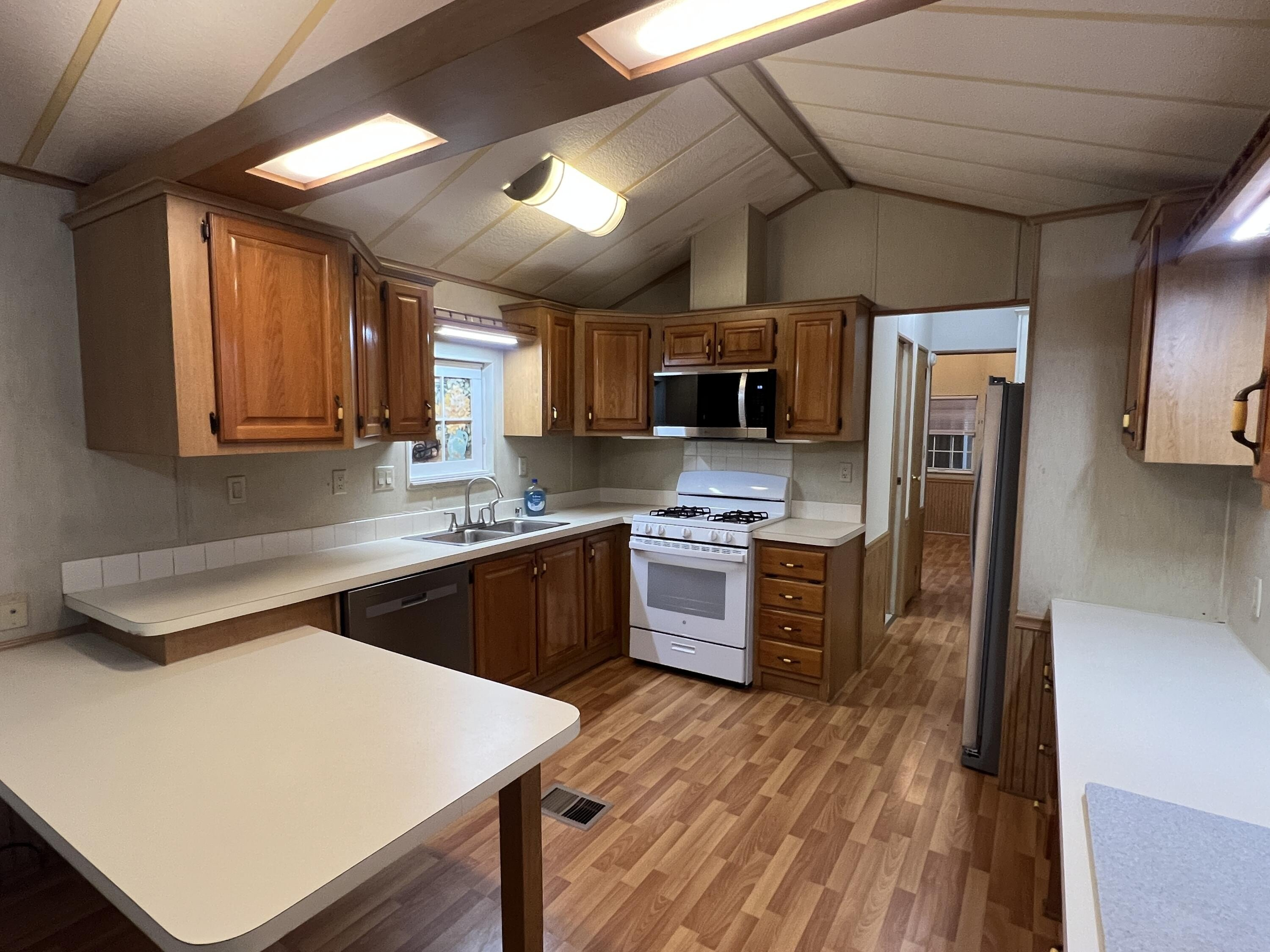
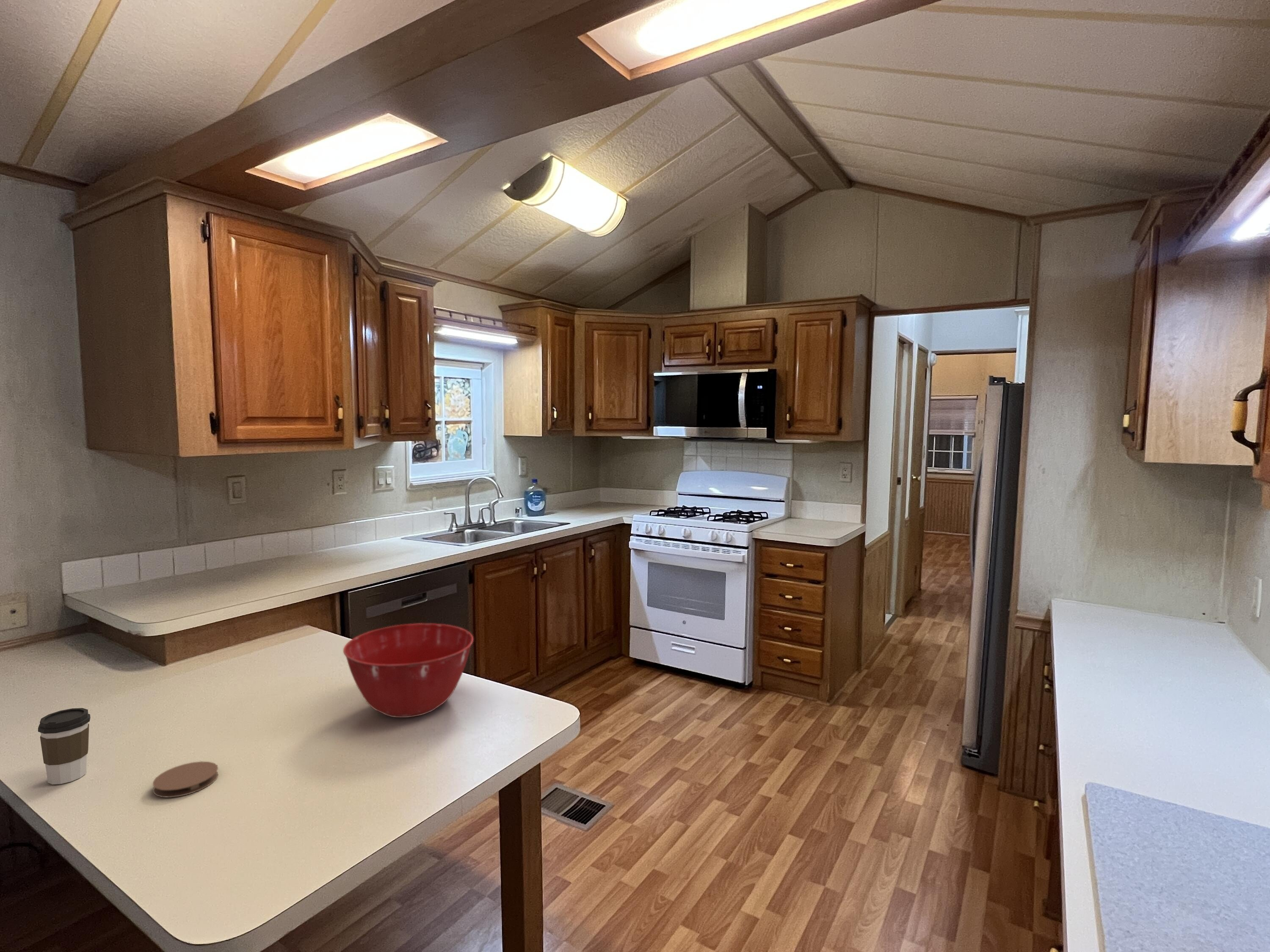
+ mixing bowl [343,623,474,718]
+ coffee cup [38,707,91,785]
+ coaster [152,761,219,798]
